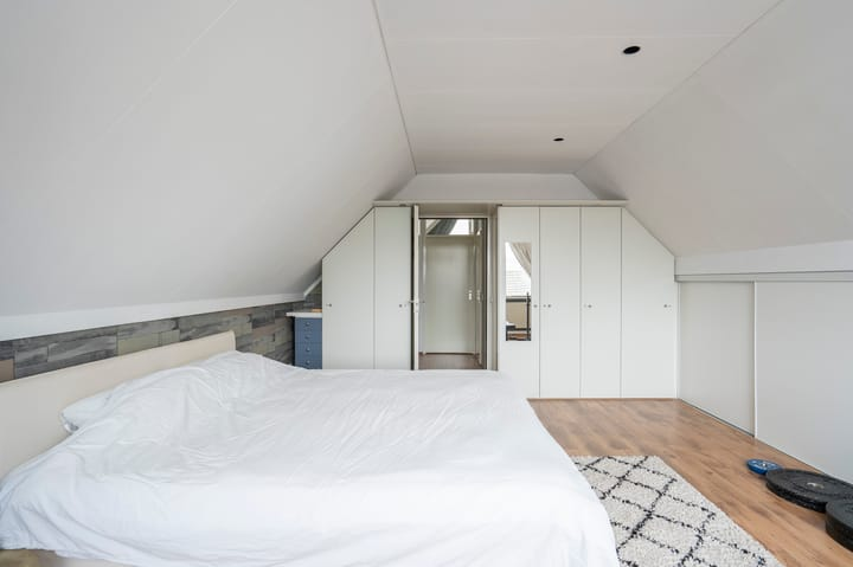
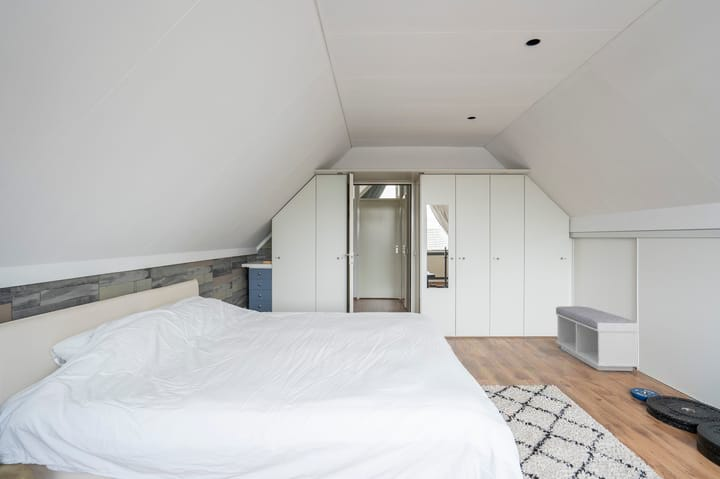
+ bench [555,305,640,372]
